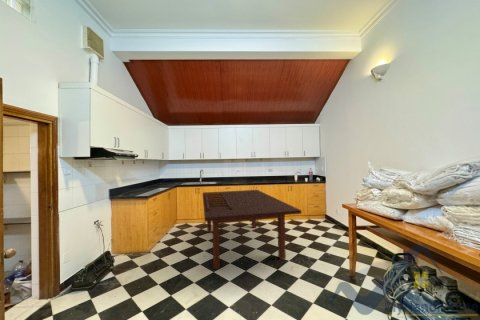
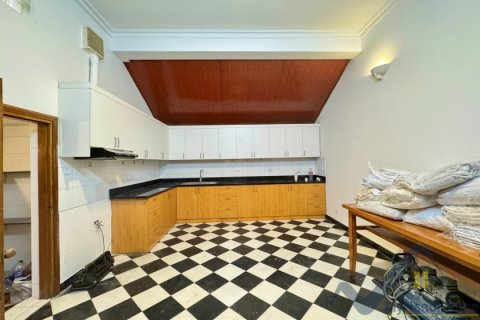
- dining table [202,189,302,270]
